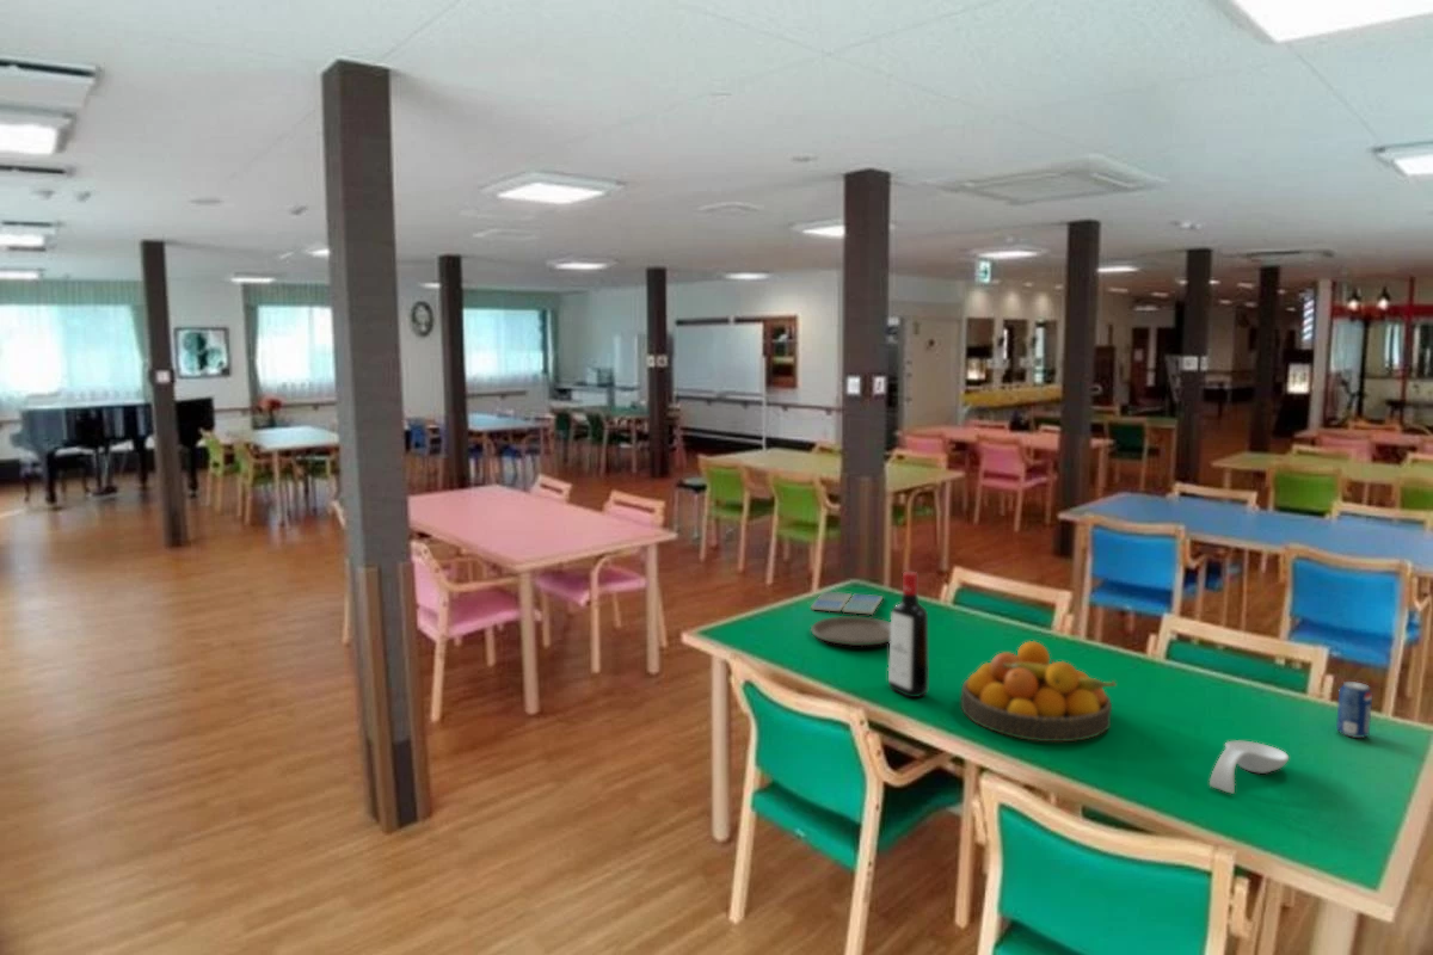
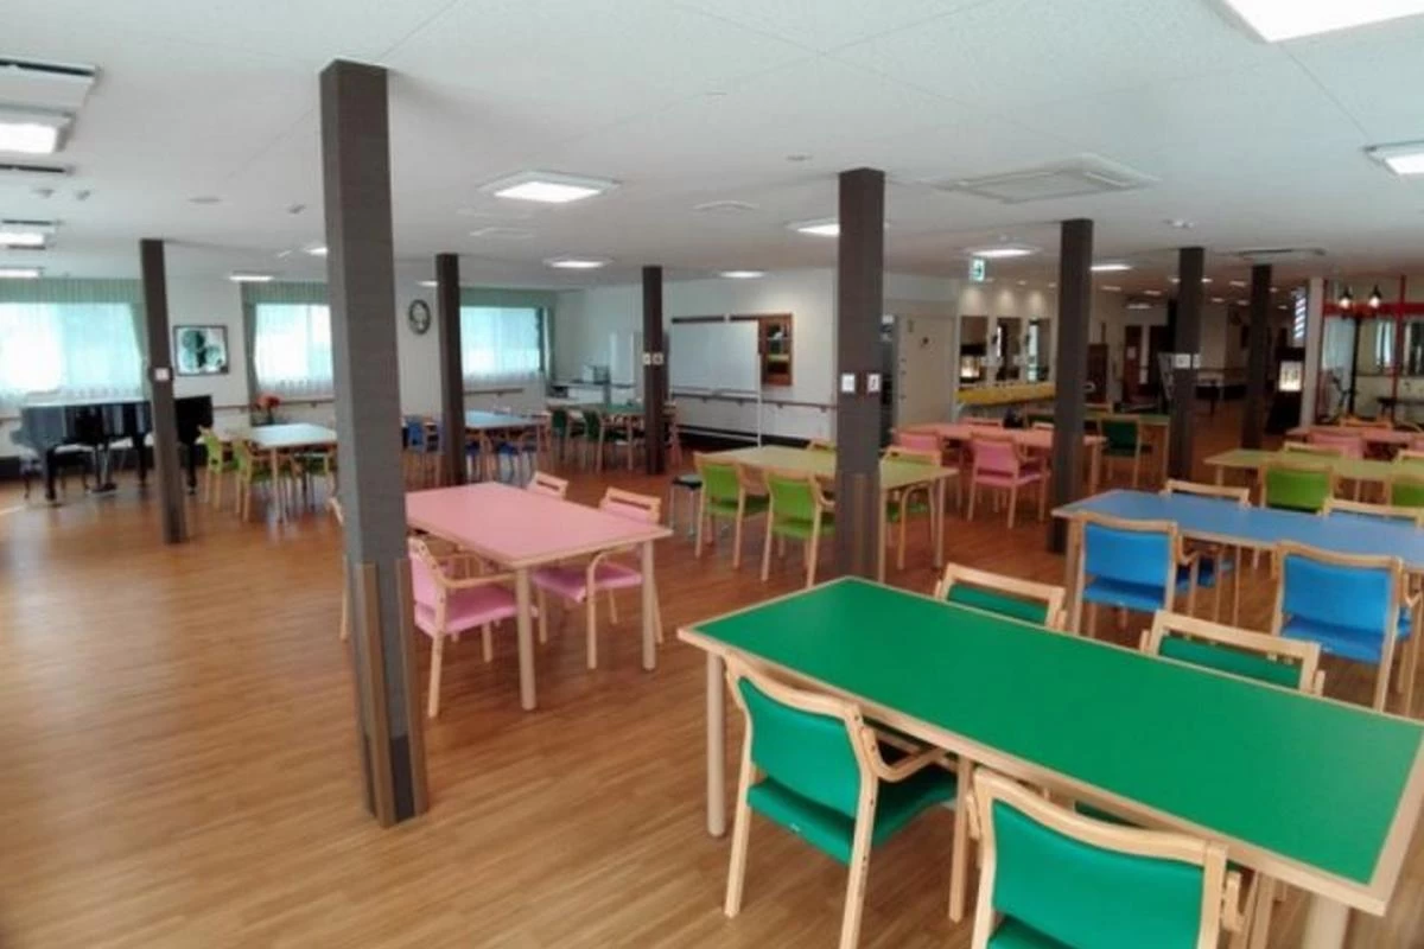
- fruit bowl [960,640,1117,743]
- drink coaster [810,591,884,616]
- liquor bottle [887,571,929,698]
- plate [810,615,891,647]
- beverage can [1335,680,1373,739]
- spoon rest [1208,740,1290,795]
